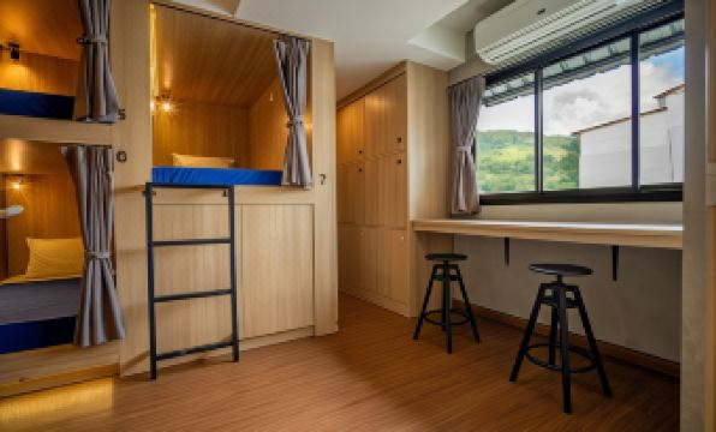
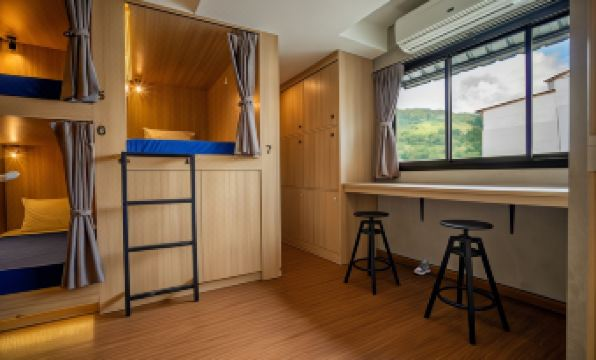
+ sneaker [413,258,431,276]
